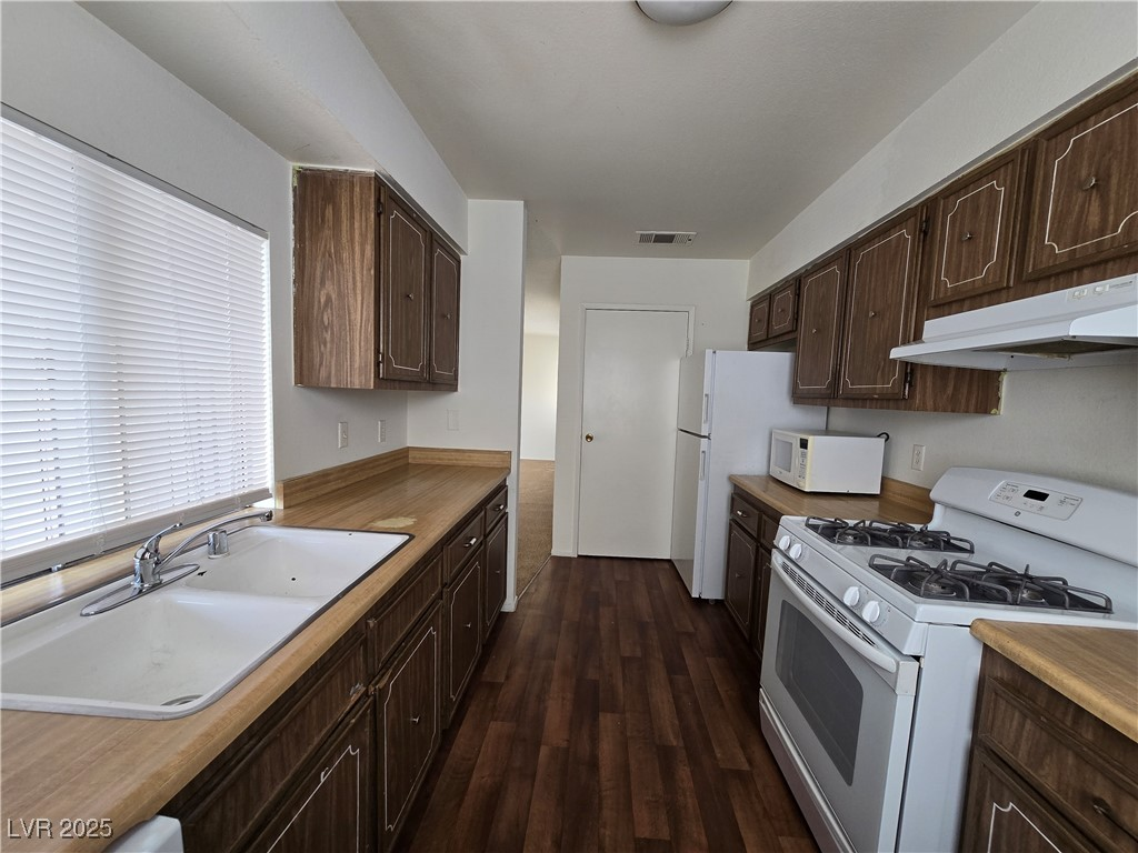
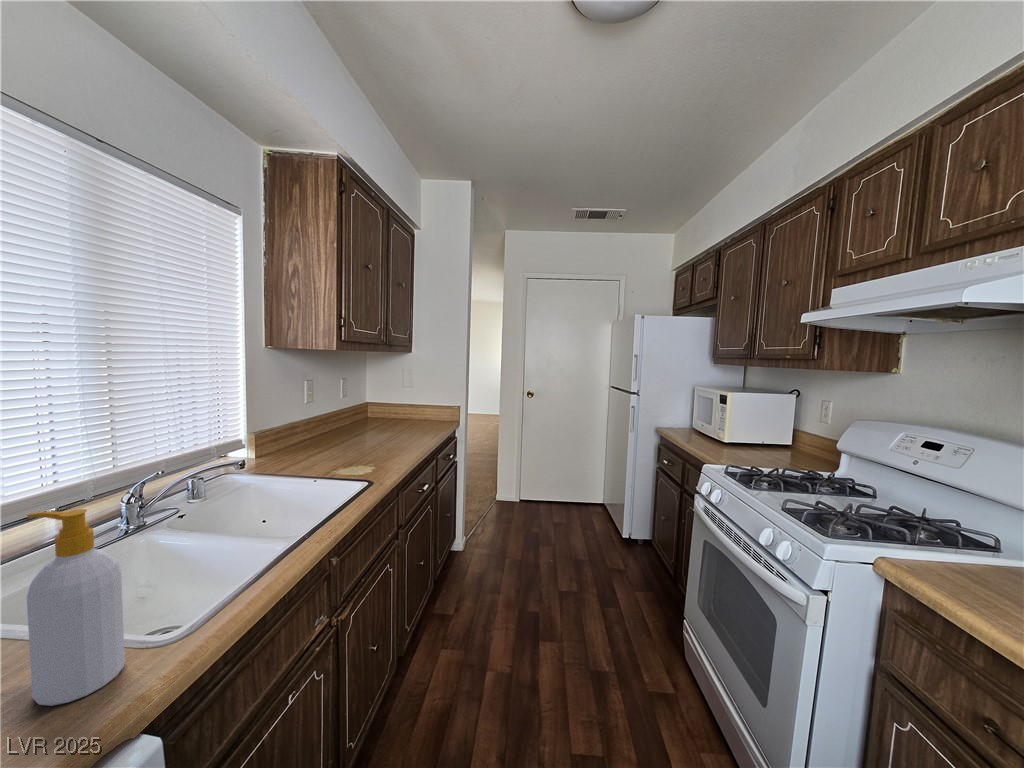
+ soap bottle [26,508,126,707]
